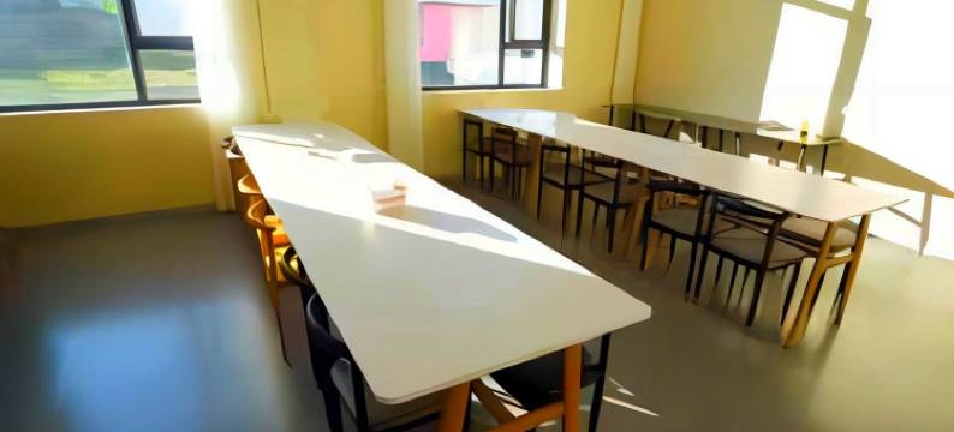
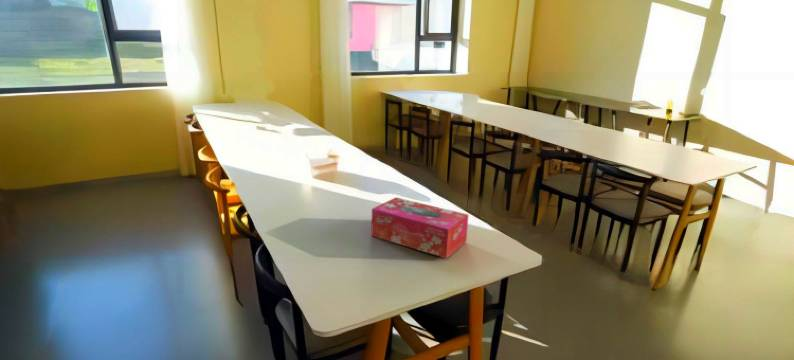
+ tissue box [370,196,470,259]
